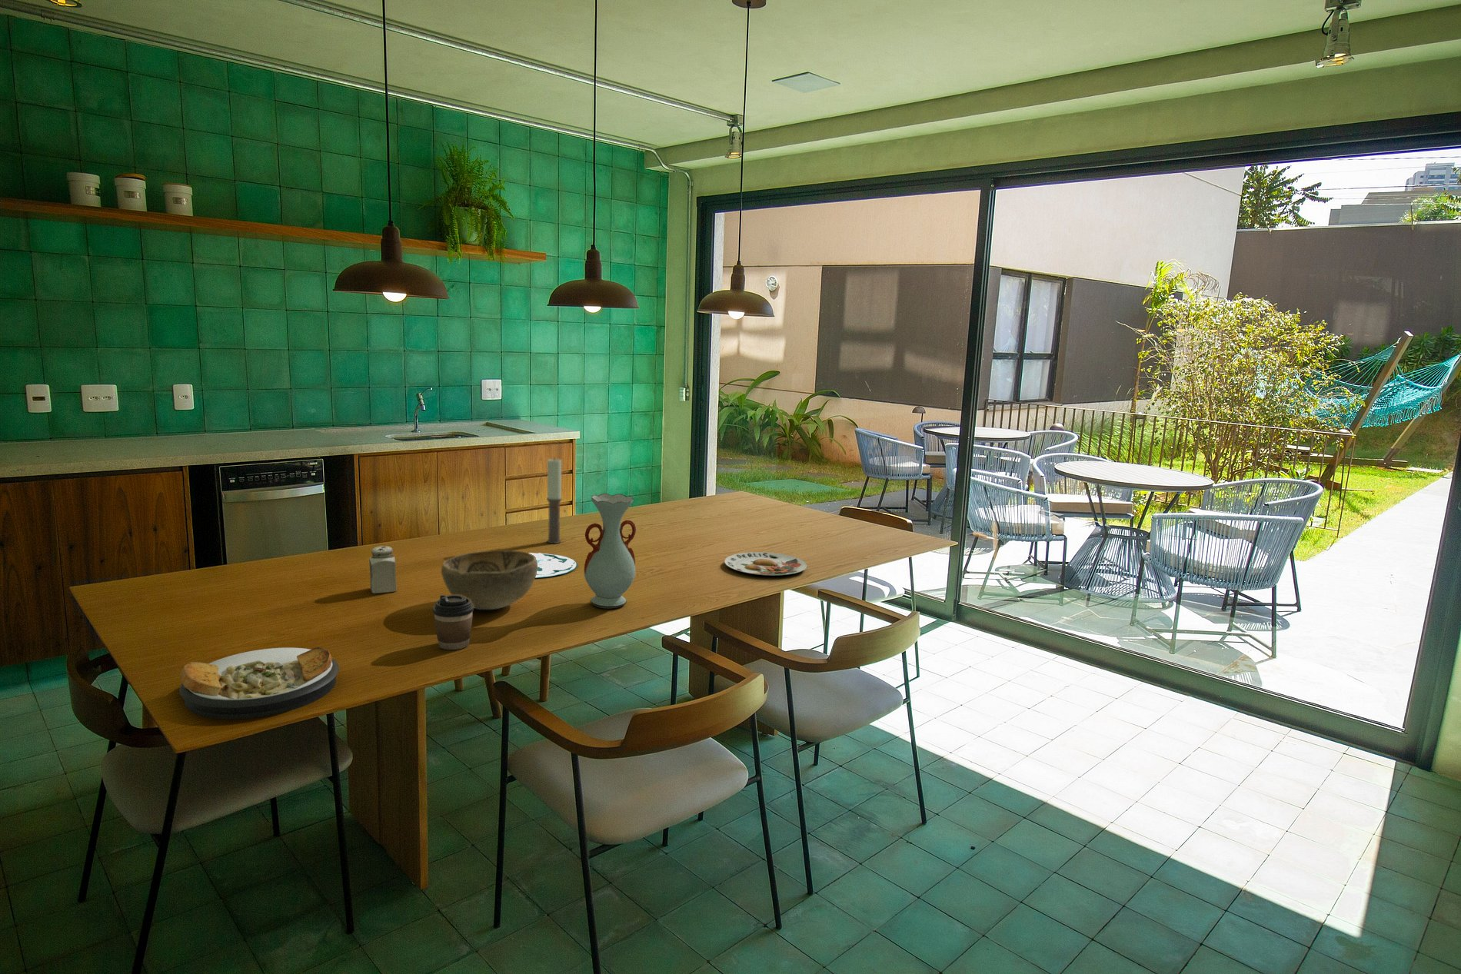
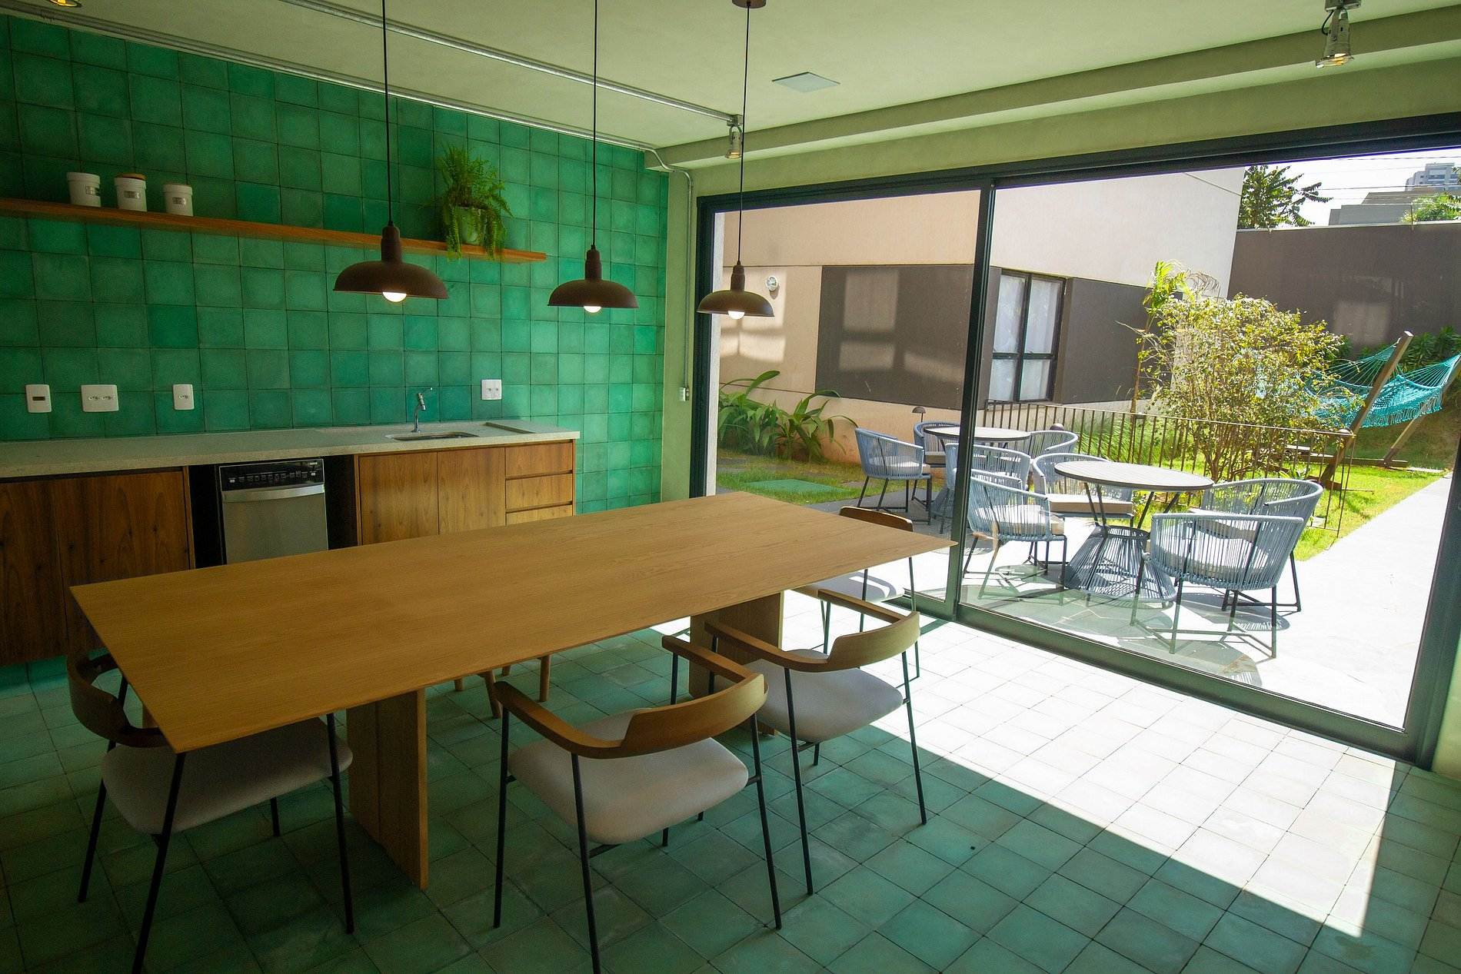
- plate [528,552,578,579]
- salt shaker [369,545,398,595]
- coffee cup [433,595,474,650]
- vase [584,492,637,609]
- candle [546,457,563,545]
- plate [724,551,808,576]
- decorative bowl [440,550,537,611]
- plate [178,647,340,720]
